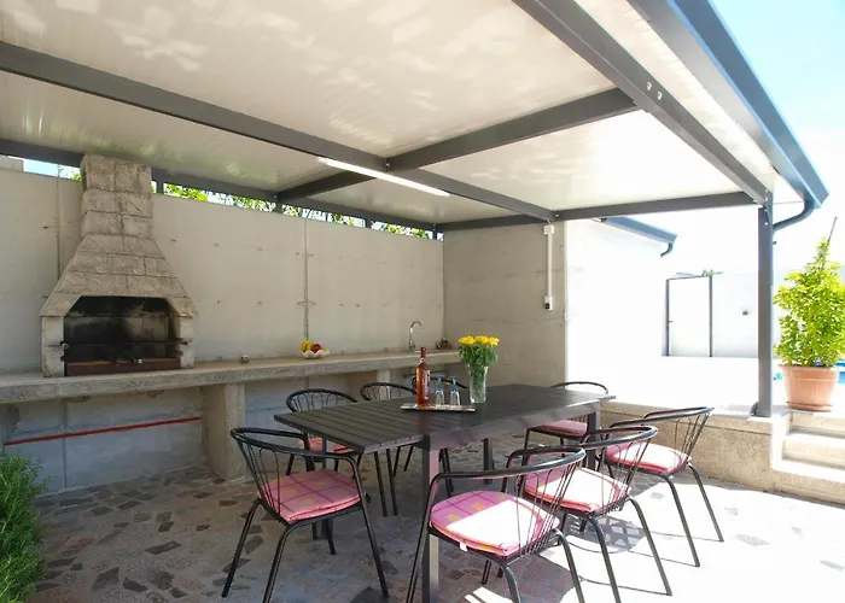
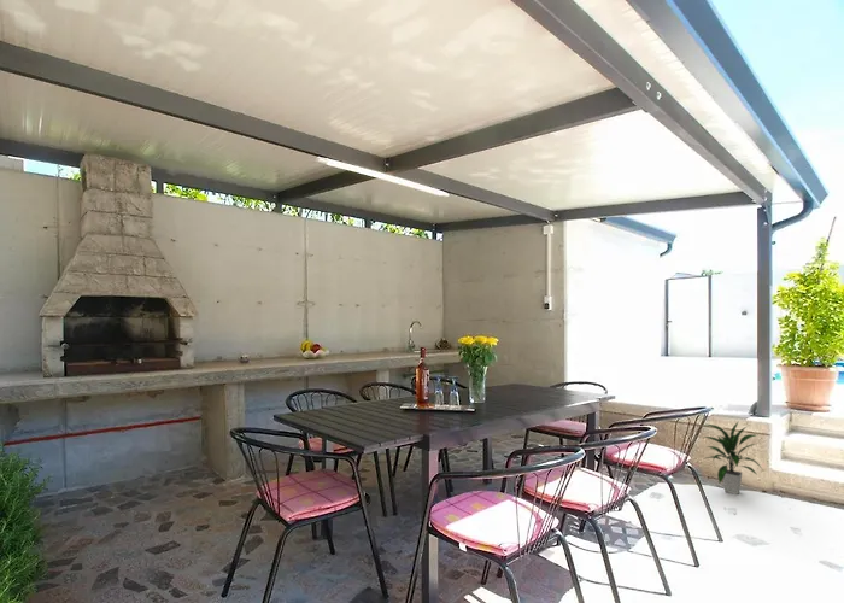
+ indoor plant [702,420,764,496]
